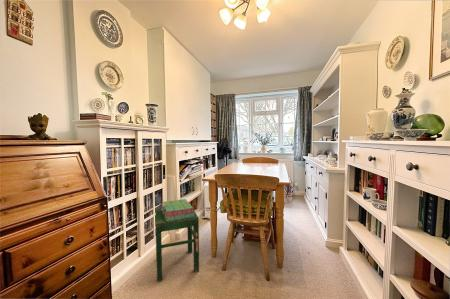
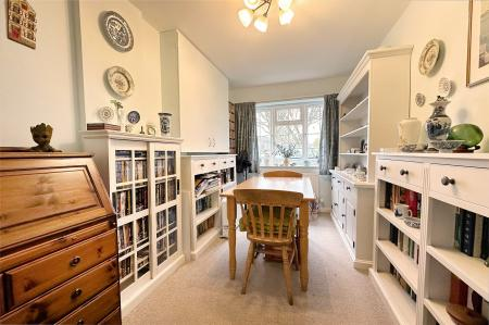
- stool [154,208,200,282]
- stack of books [161,198,195,222]
